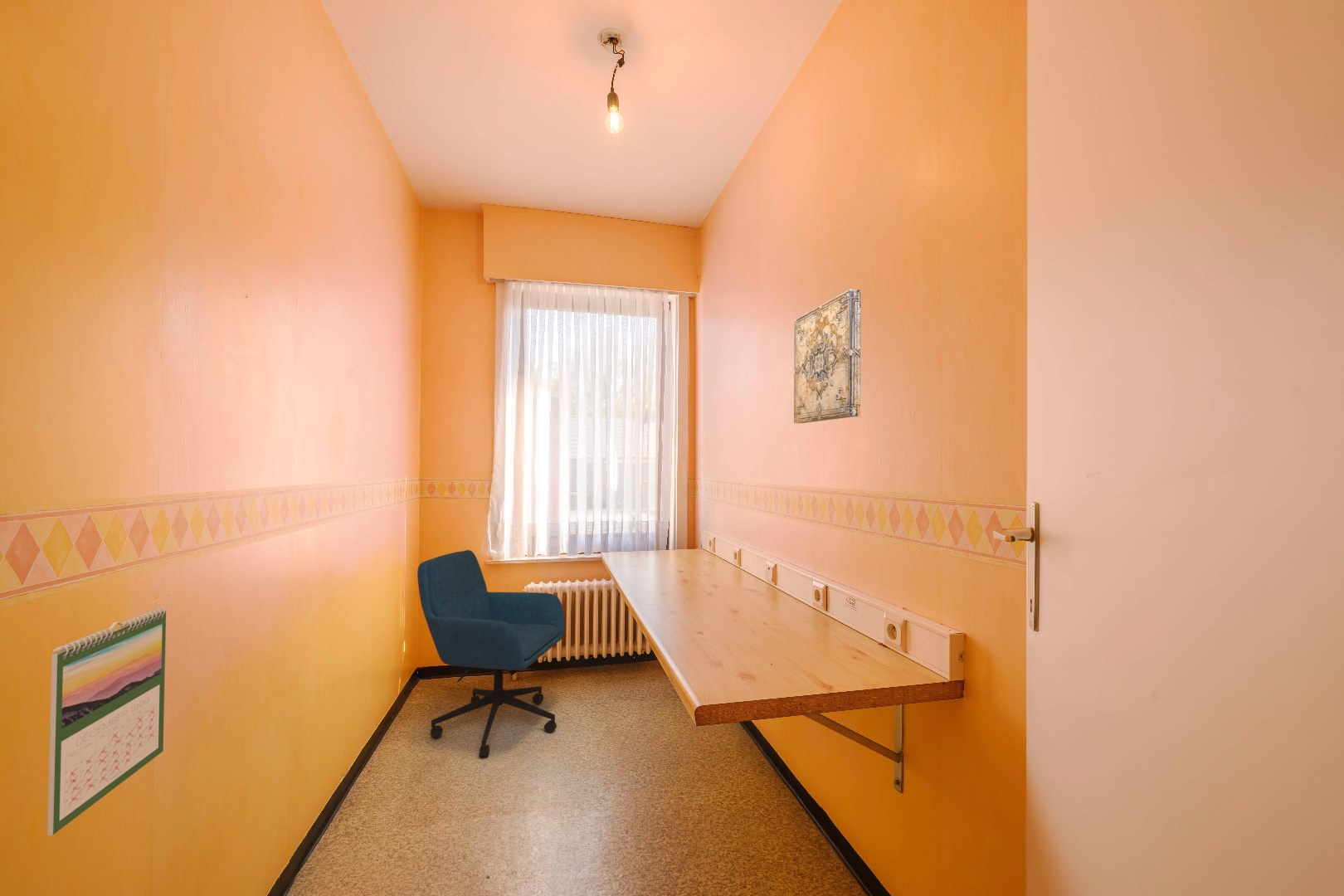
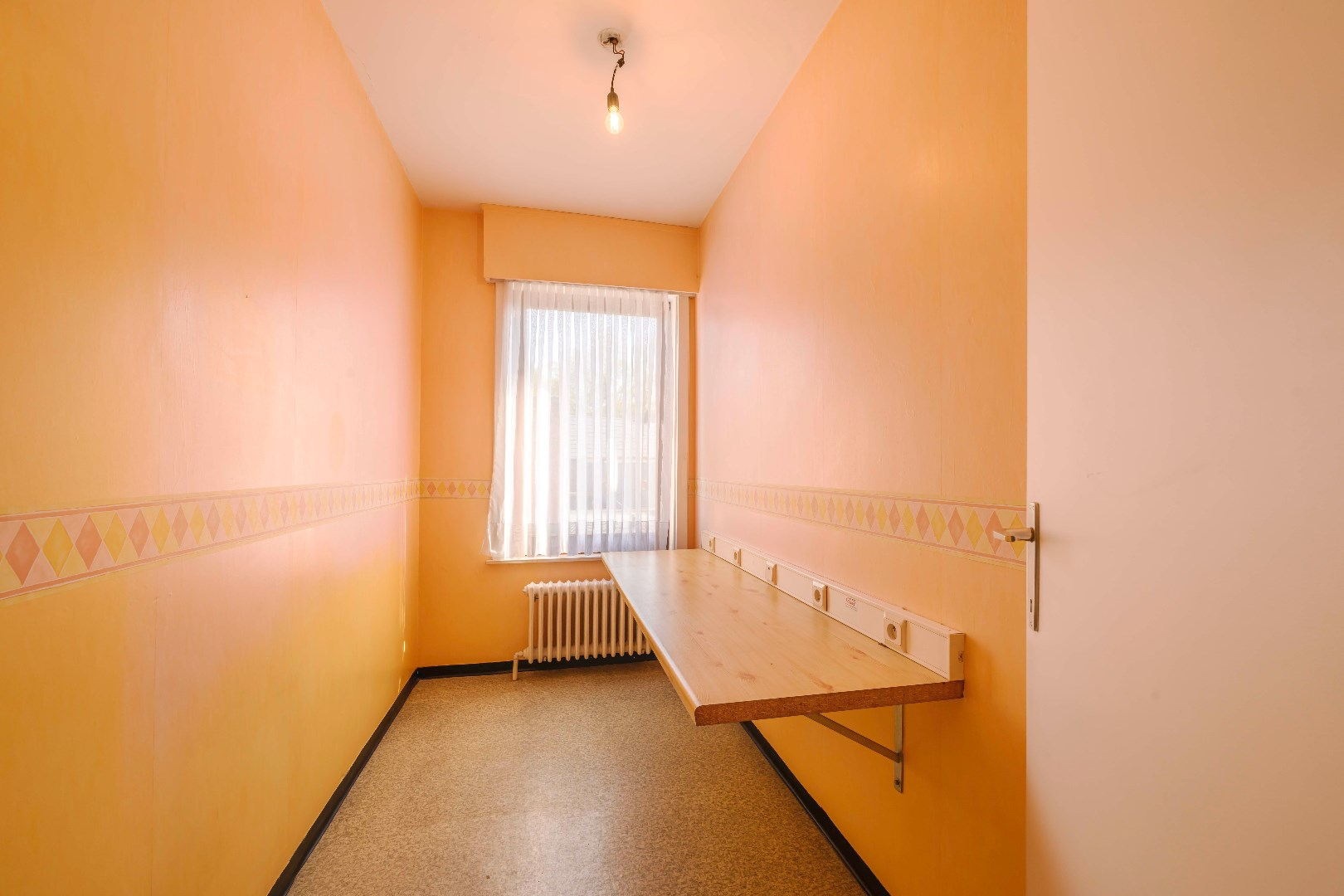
- office chair [416,549,565,759]
- calendar [46,606,167,836]
- wall art [793,288,861,424]
